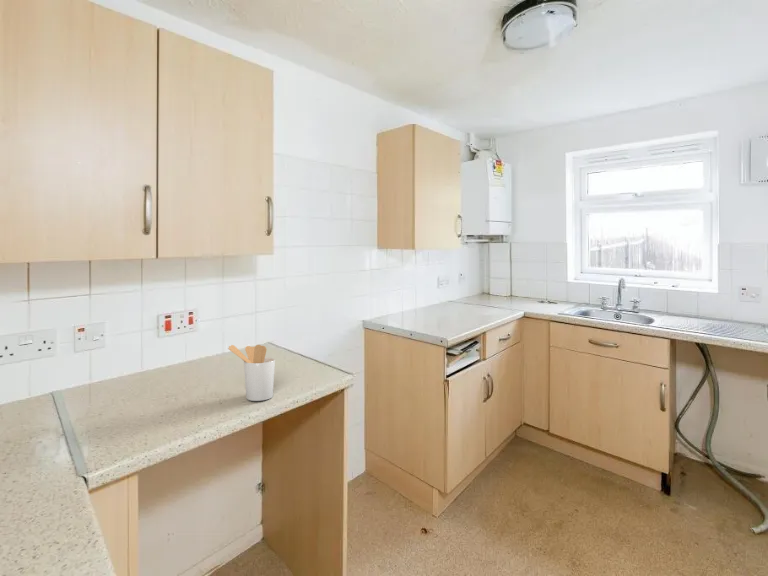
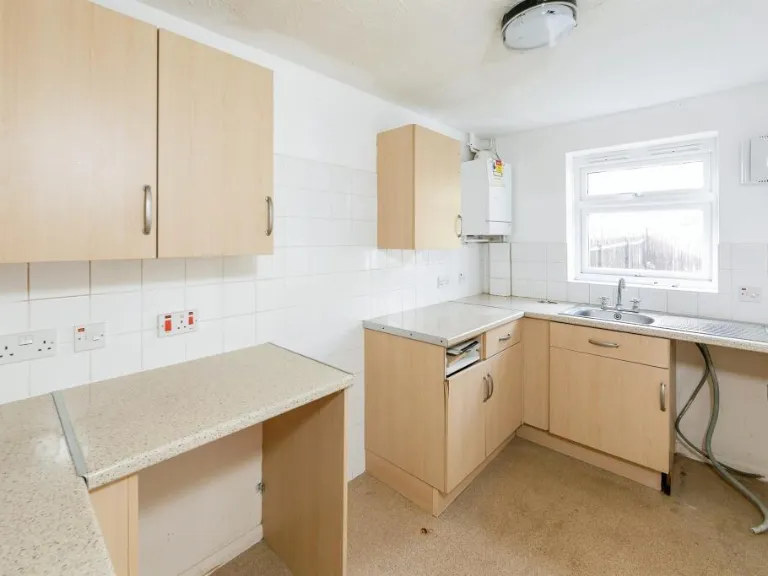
- utensil holder [227,344,276,402]
